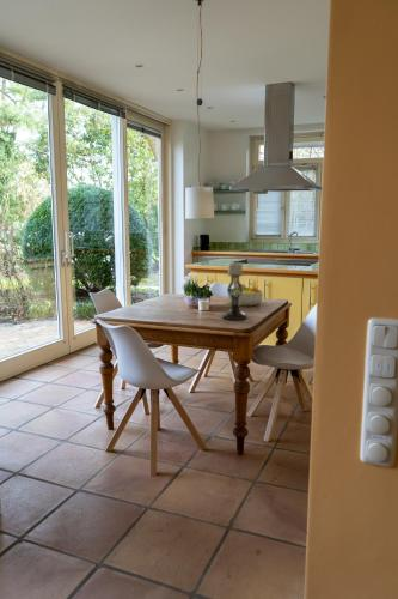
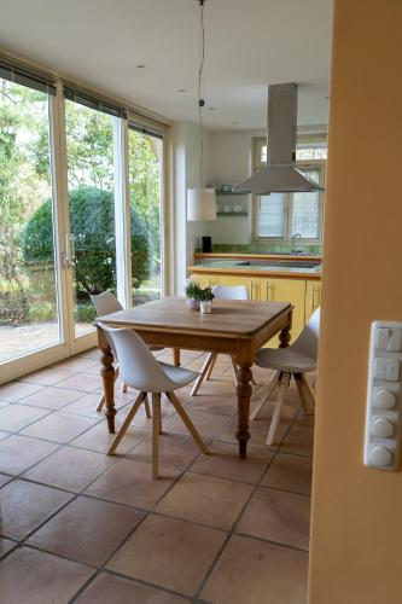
- fruit bowl [227,282,264,307]
- candle holder [221,260,249,321]
